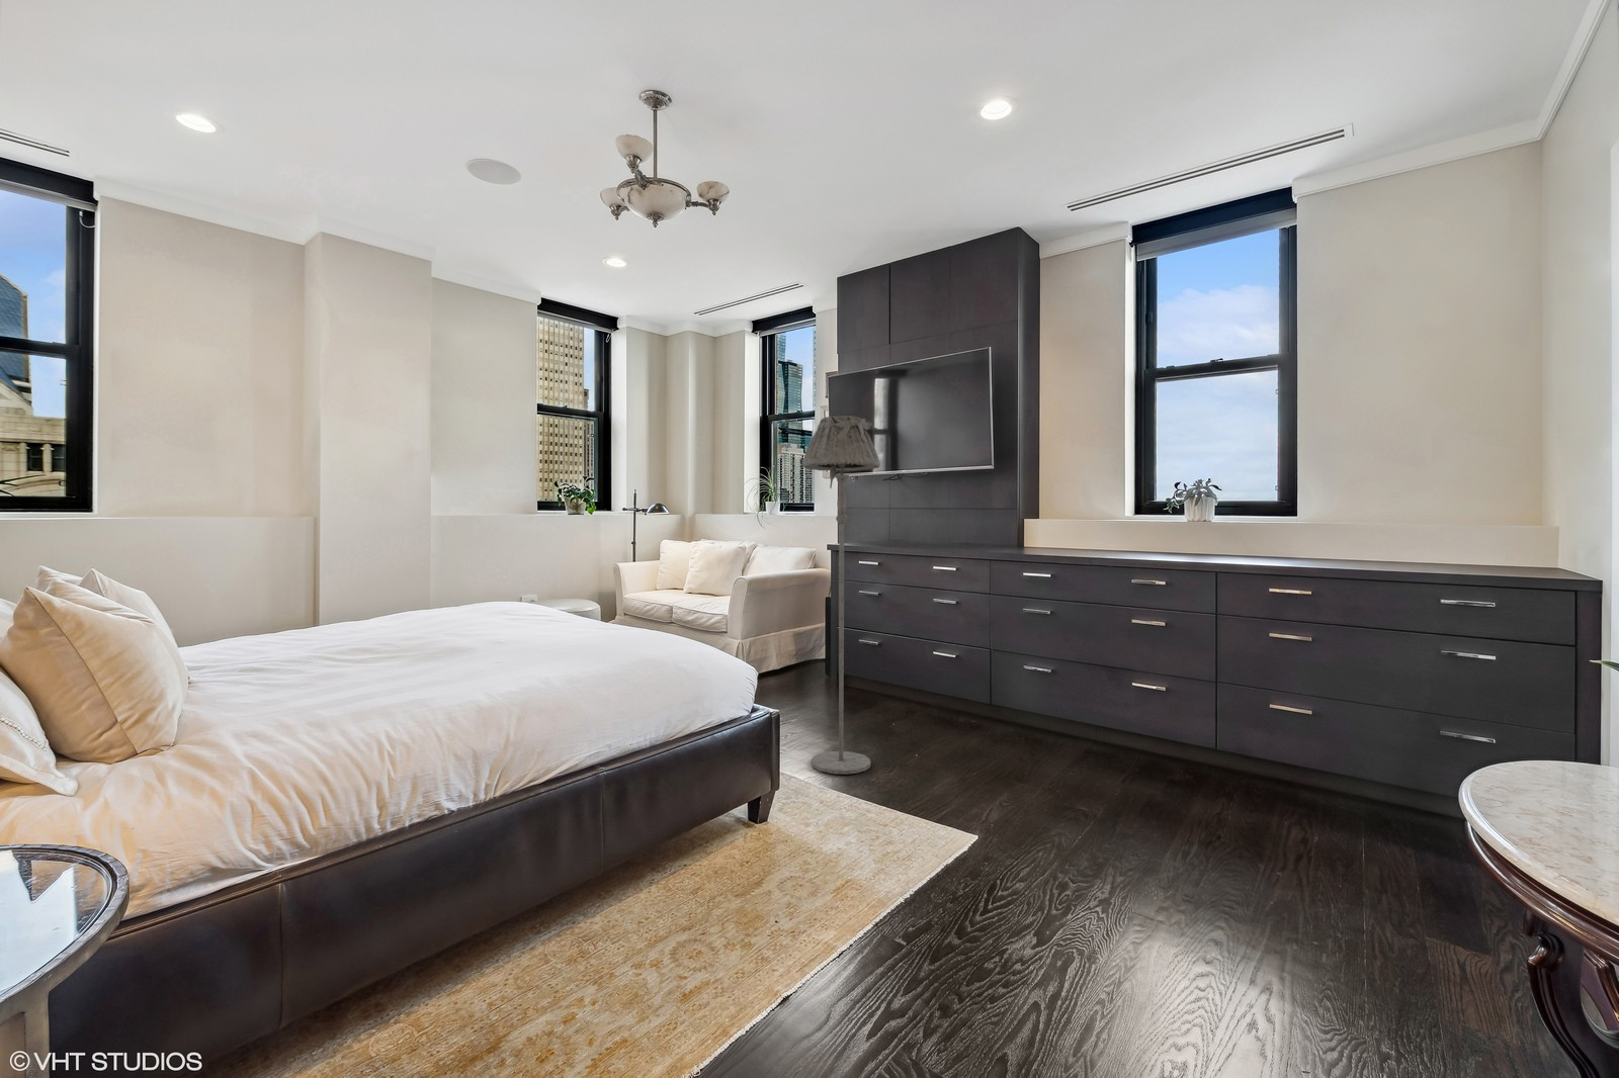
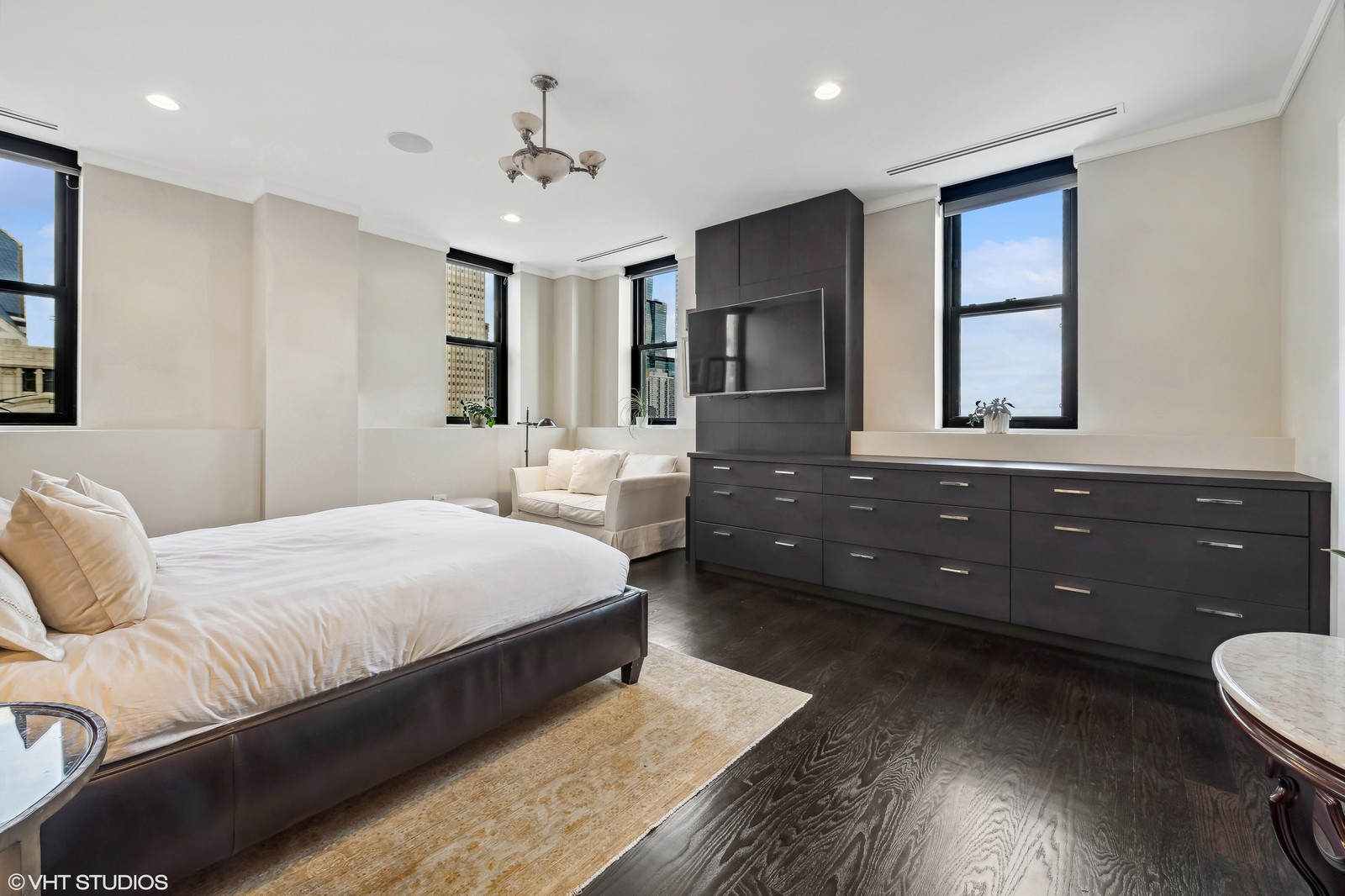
- floor lamp [802,415,881,776]
